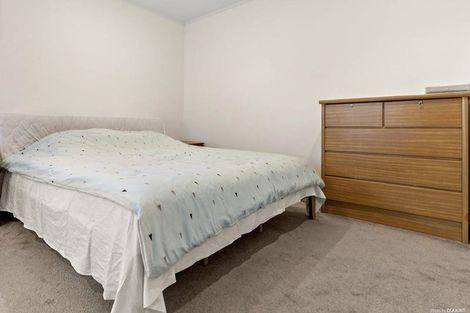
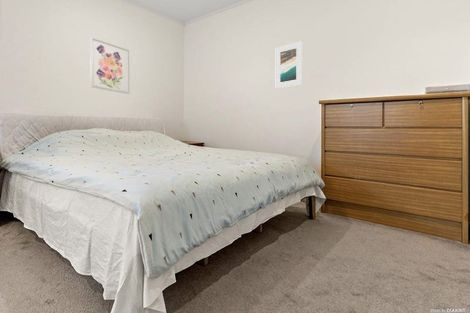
+ wall art [89,37,131,95]
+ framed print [275,41,303,89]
